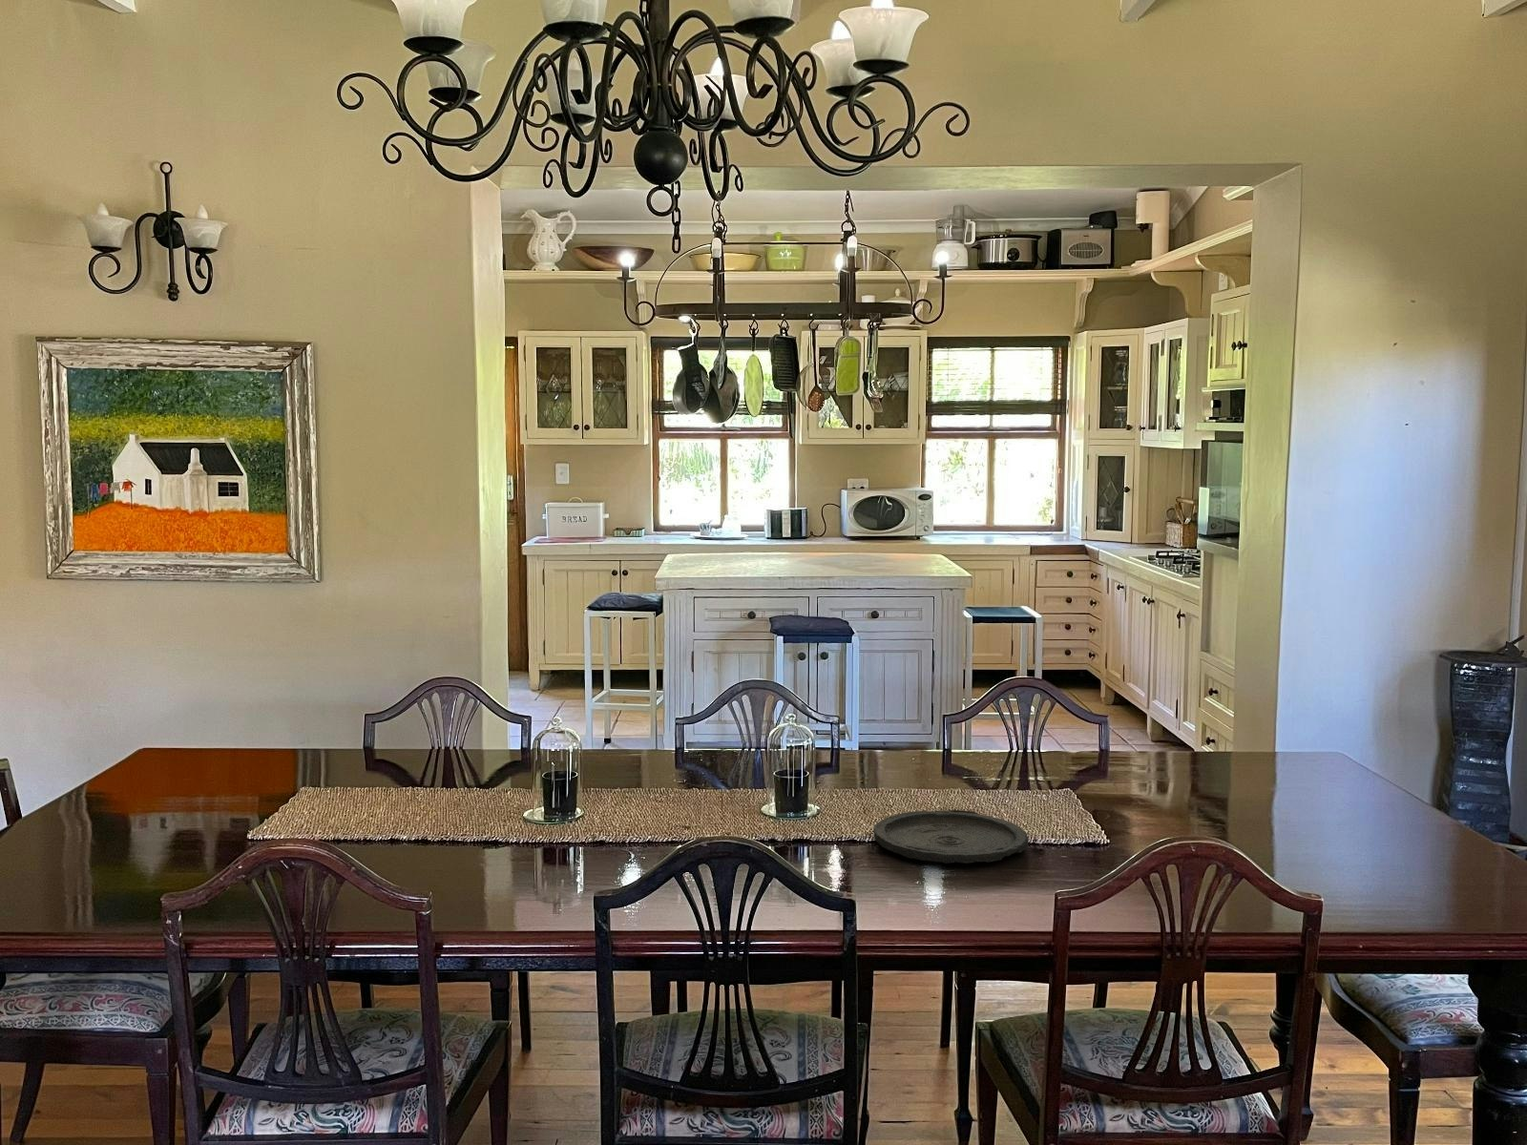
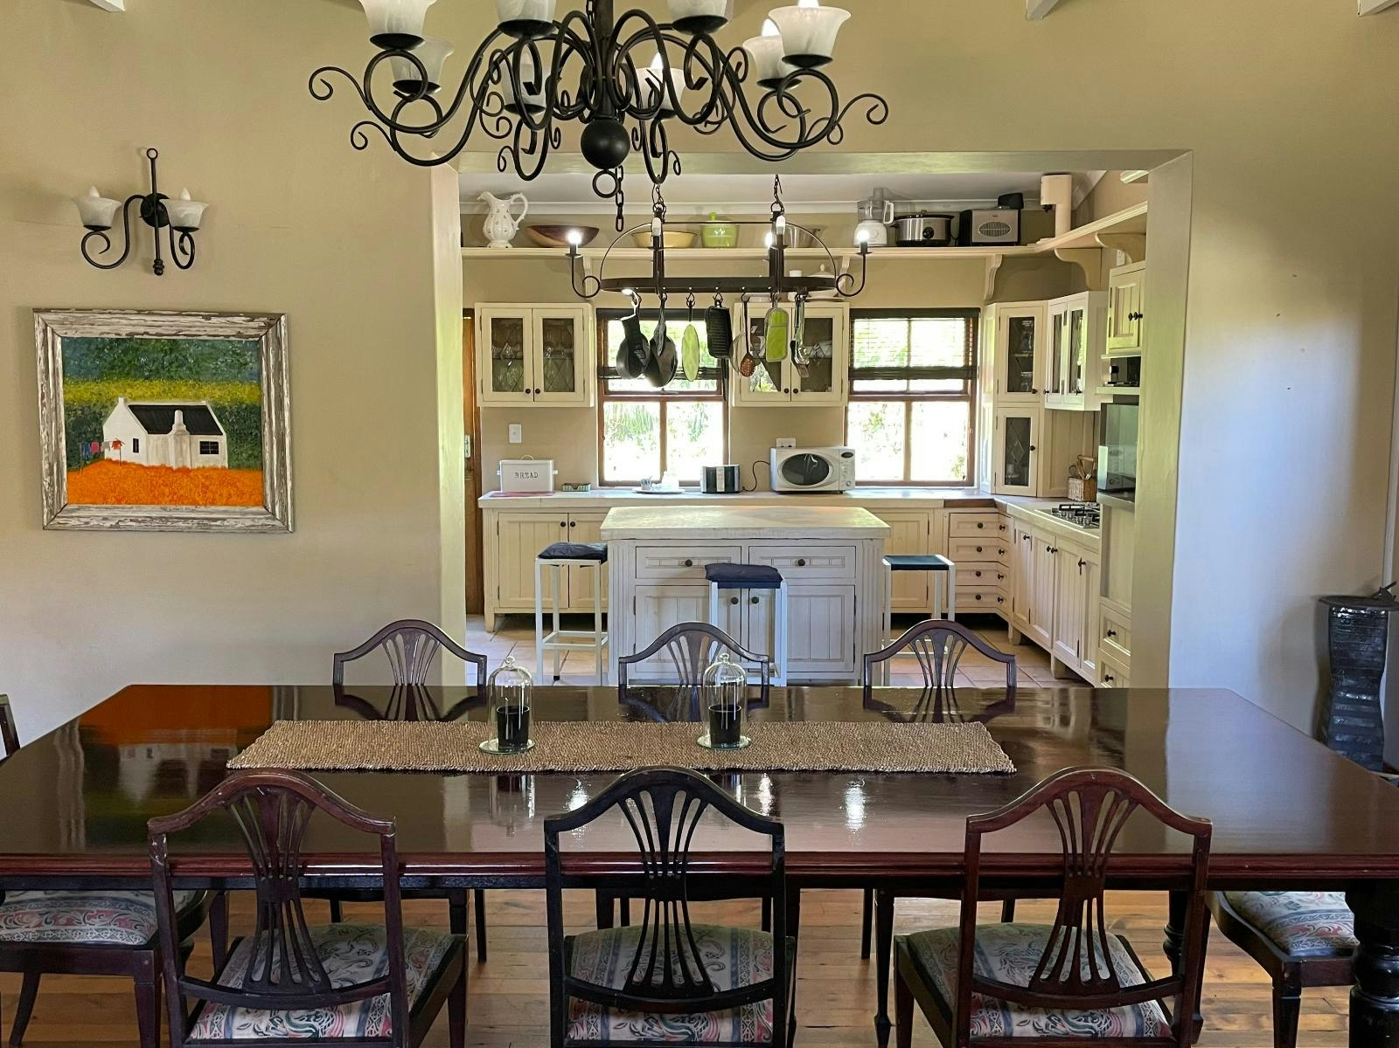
- plate [872,809,1029,865]
